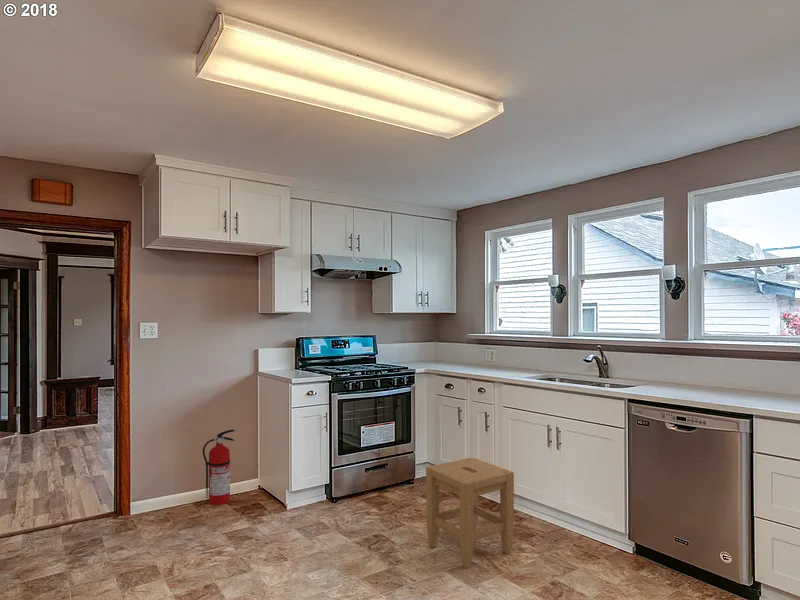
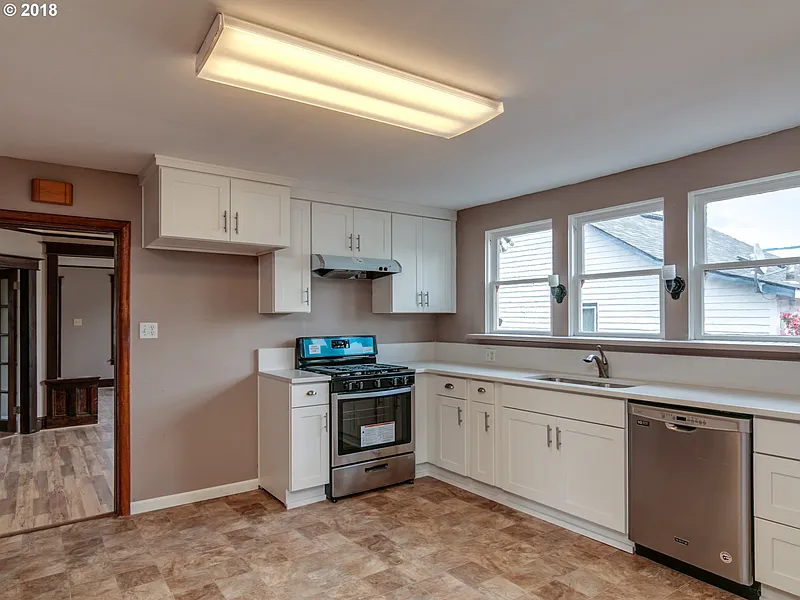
- fire extinguisher [202,428,236,506]
- stool [425,456,515,570]
